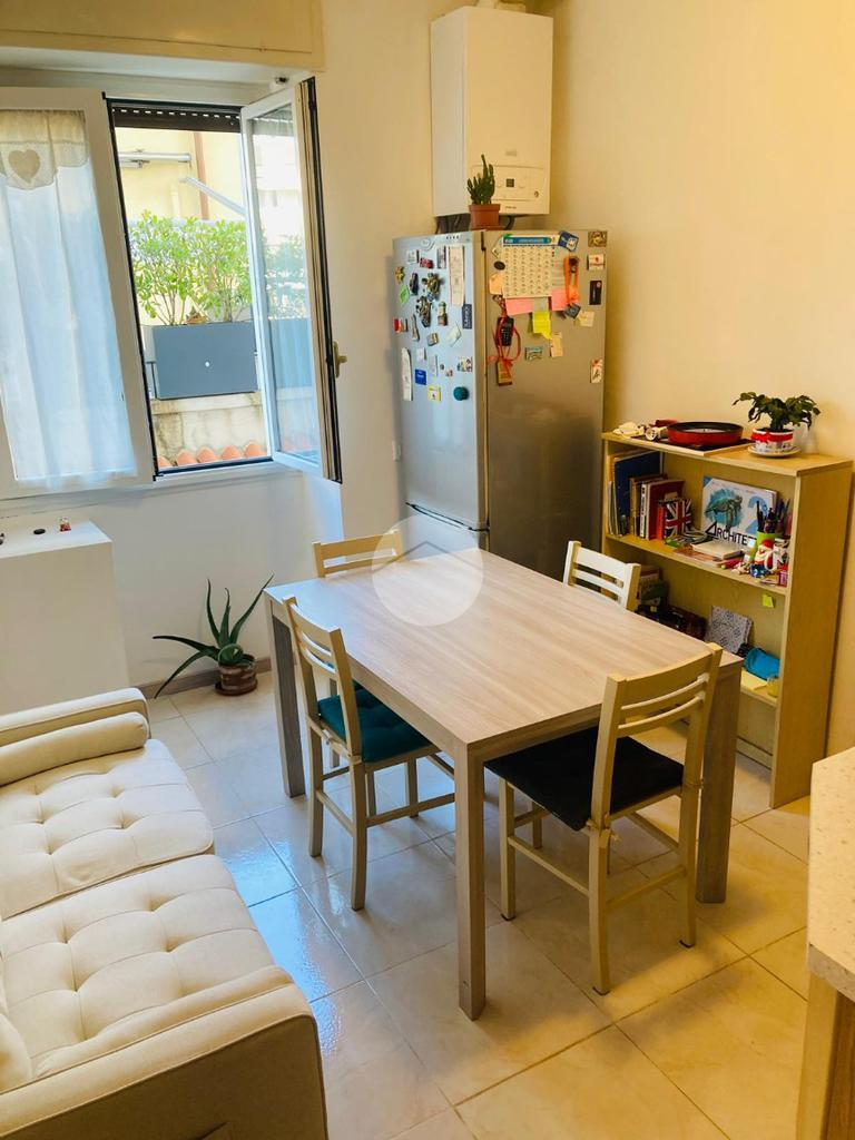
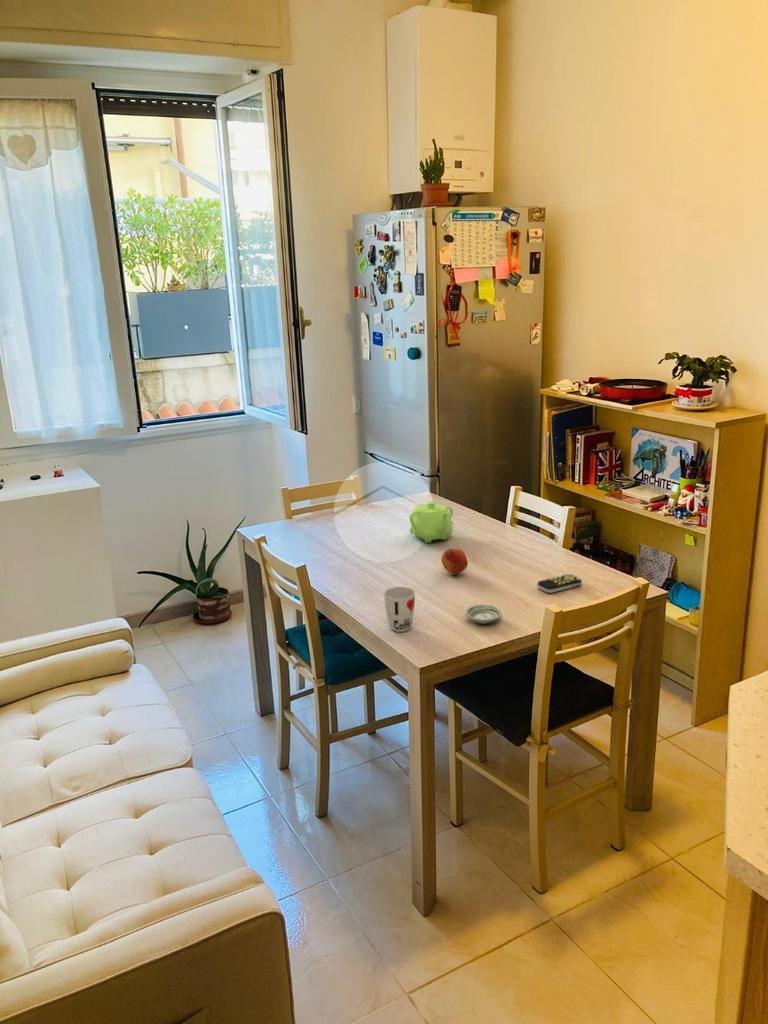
+ fruit [440,548,469,575]
+ teapot [408,501,454,544]
+ cup [383,586,416,633]
+ saucer [464,603,503,625]
+ remote control [536,573,583,594]
